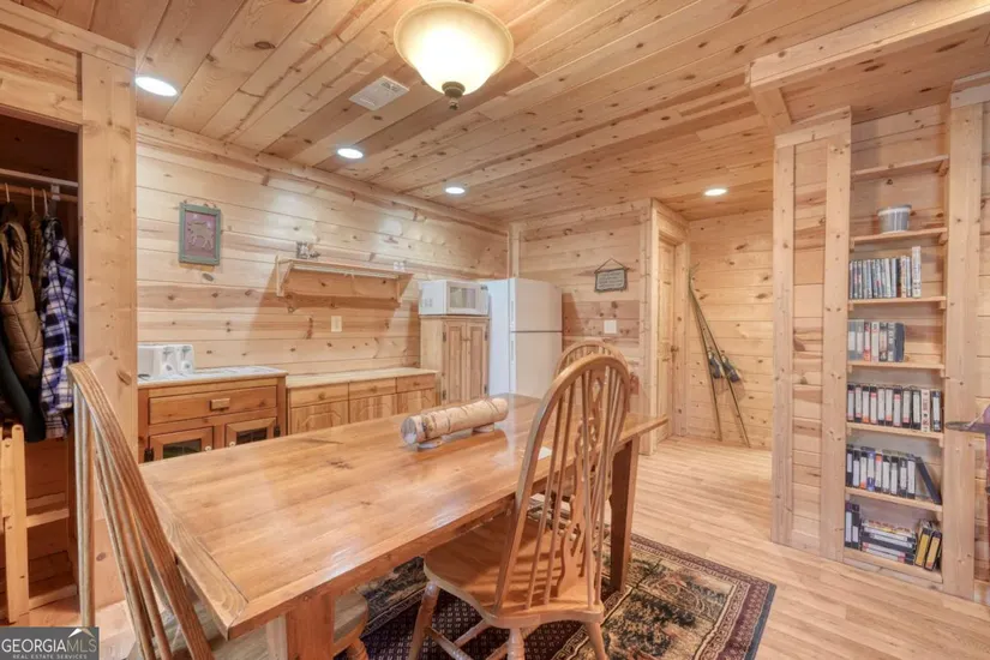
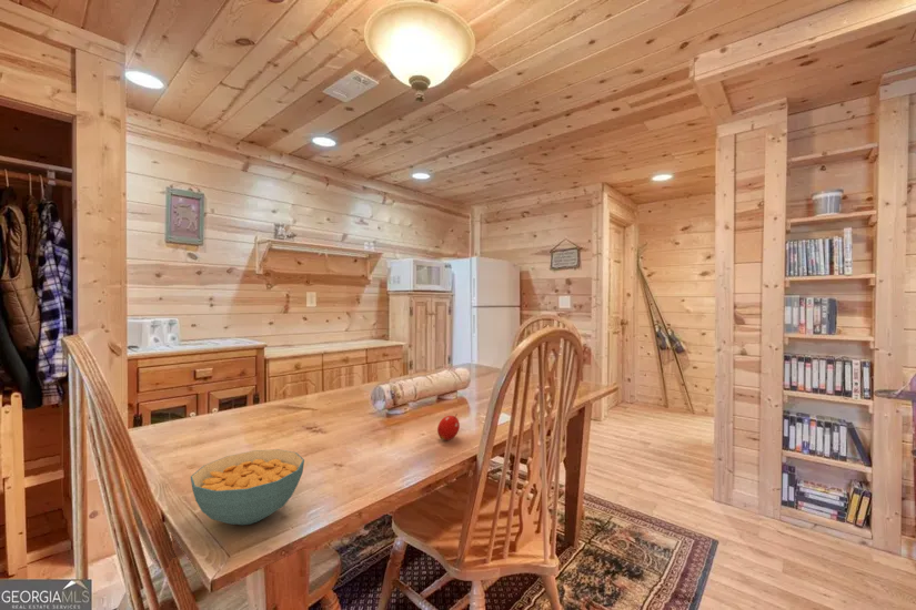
+ fruit [436,413,461,441]
+ cereal bowl [190,448,305,526]
